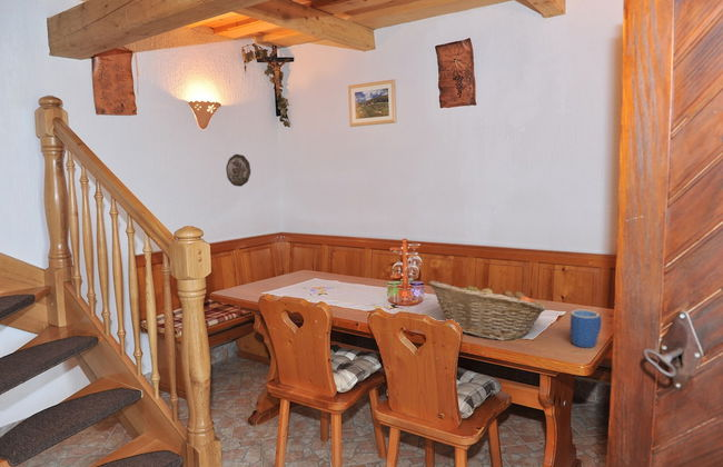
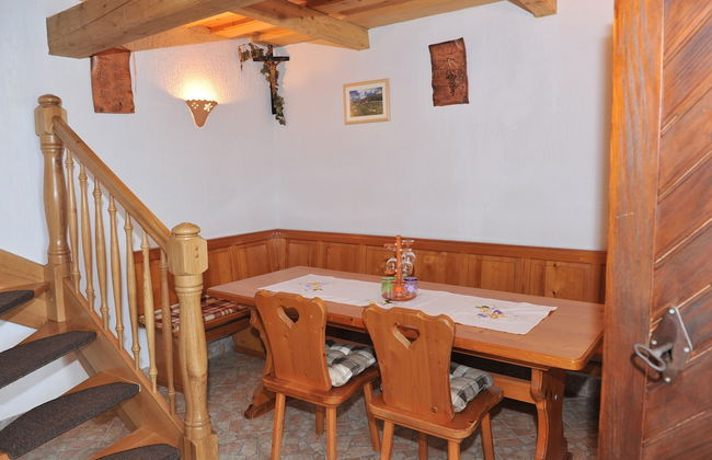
- mug [570,309,603,349]
- decorative plate [225,153,251,188]
- fruit basket [427,280,547,341]
